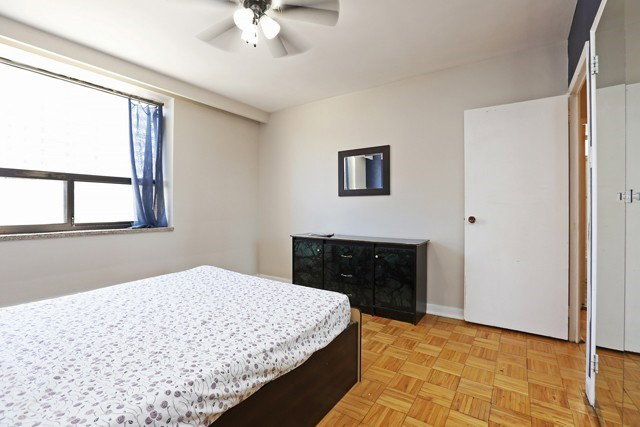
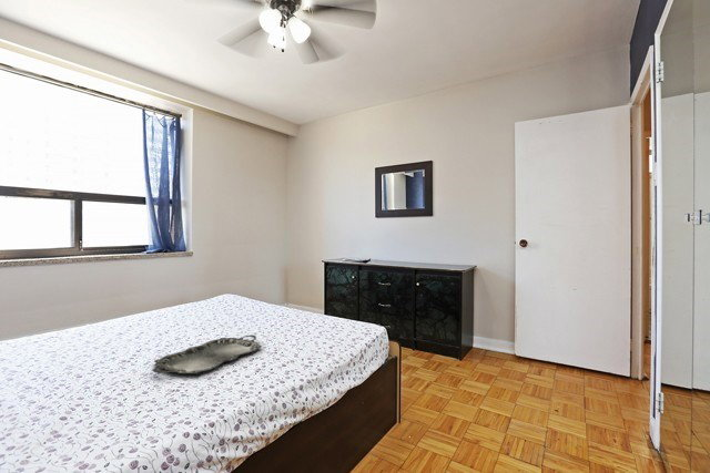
+ serving tray [152,335,263,374]
